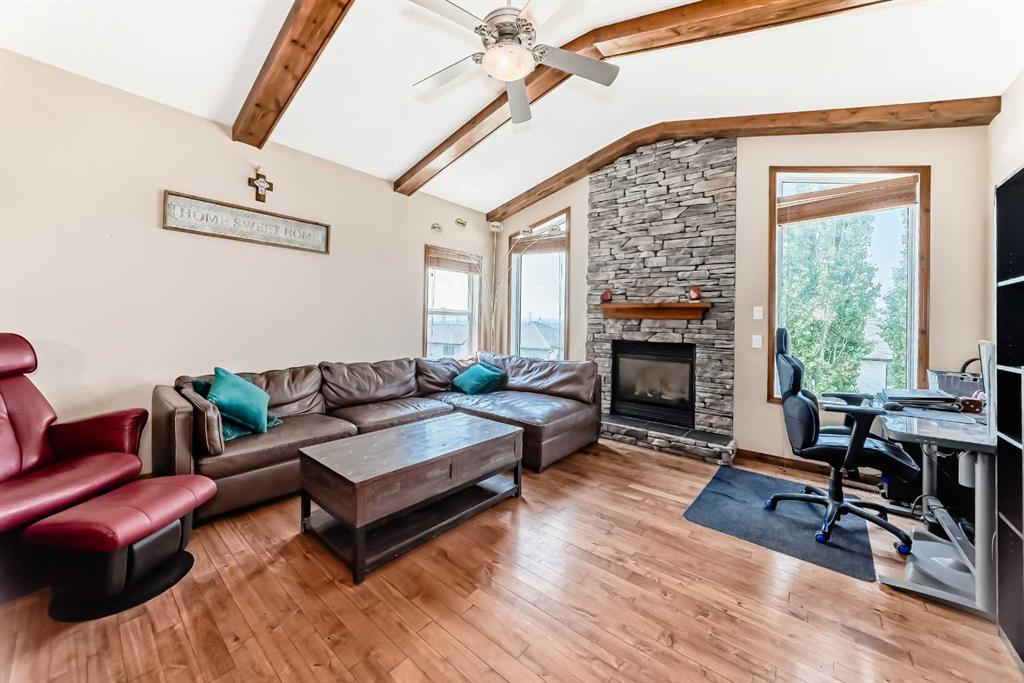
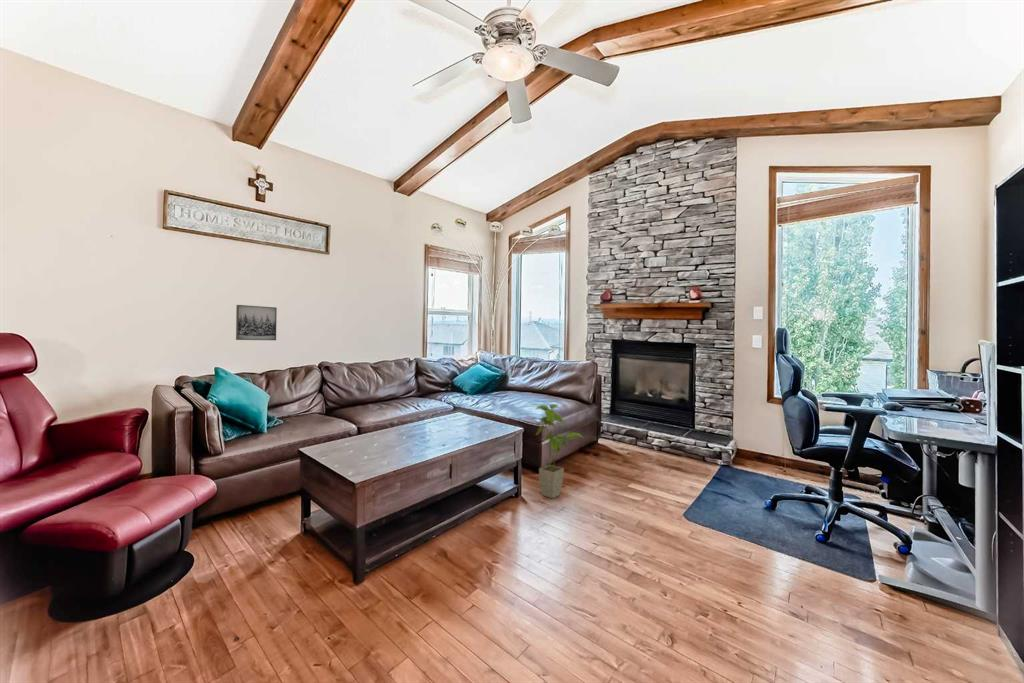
+ wall art [235,304,278,341]
+ house plant [535,403,586,499]
